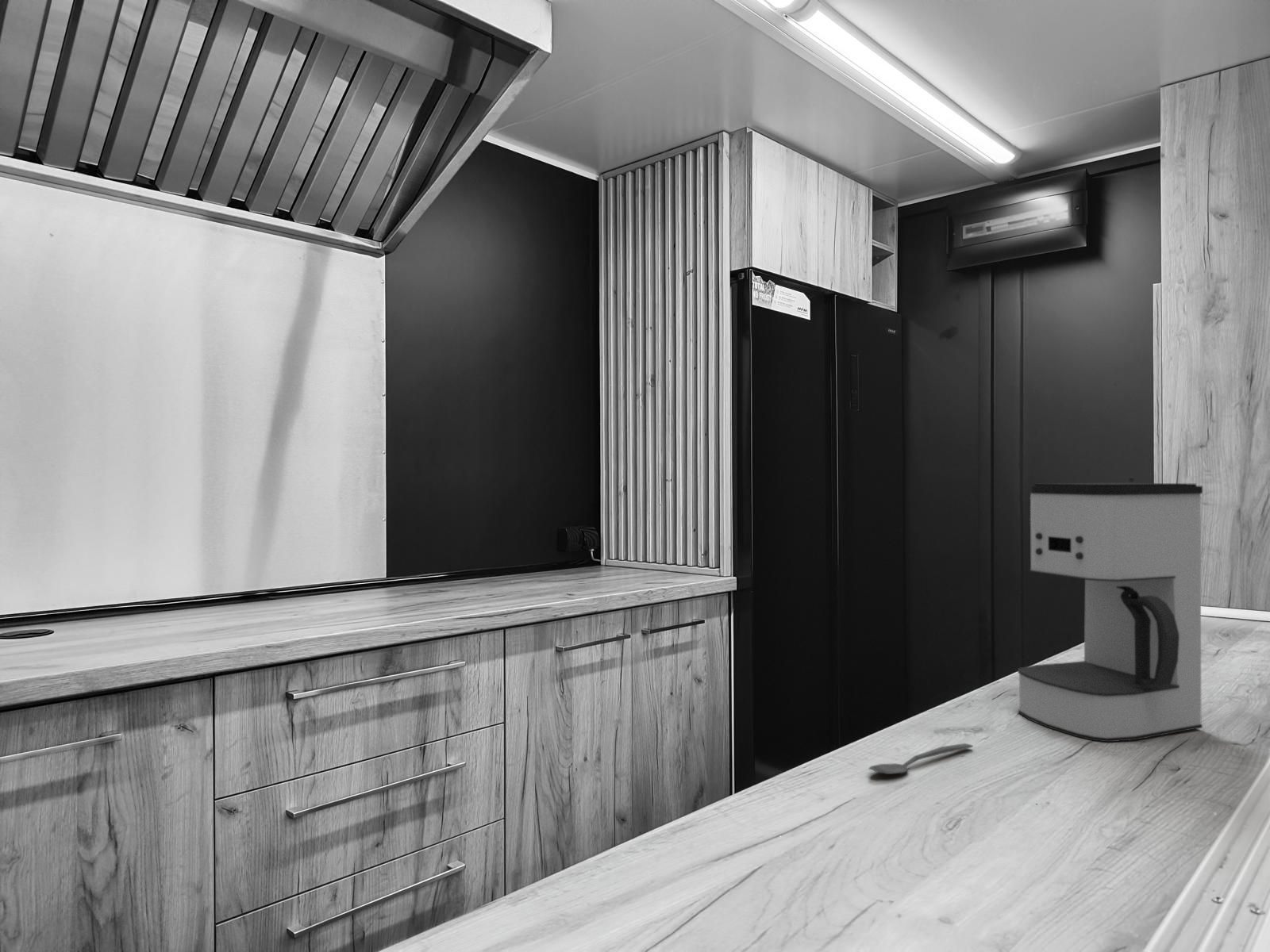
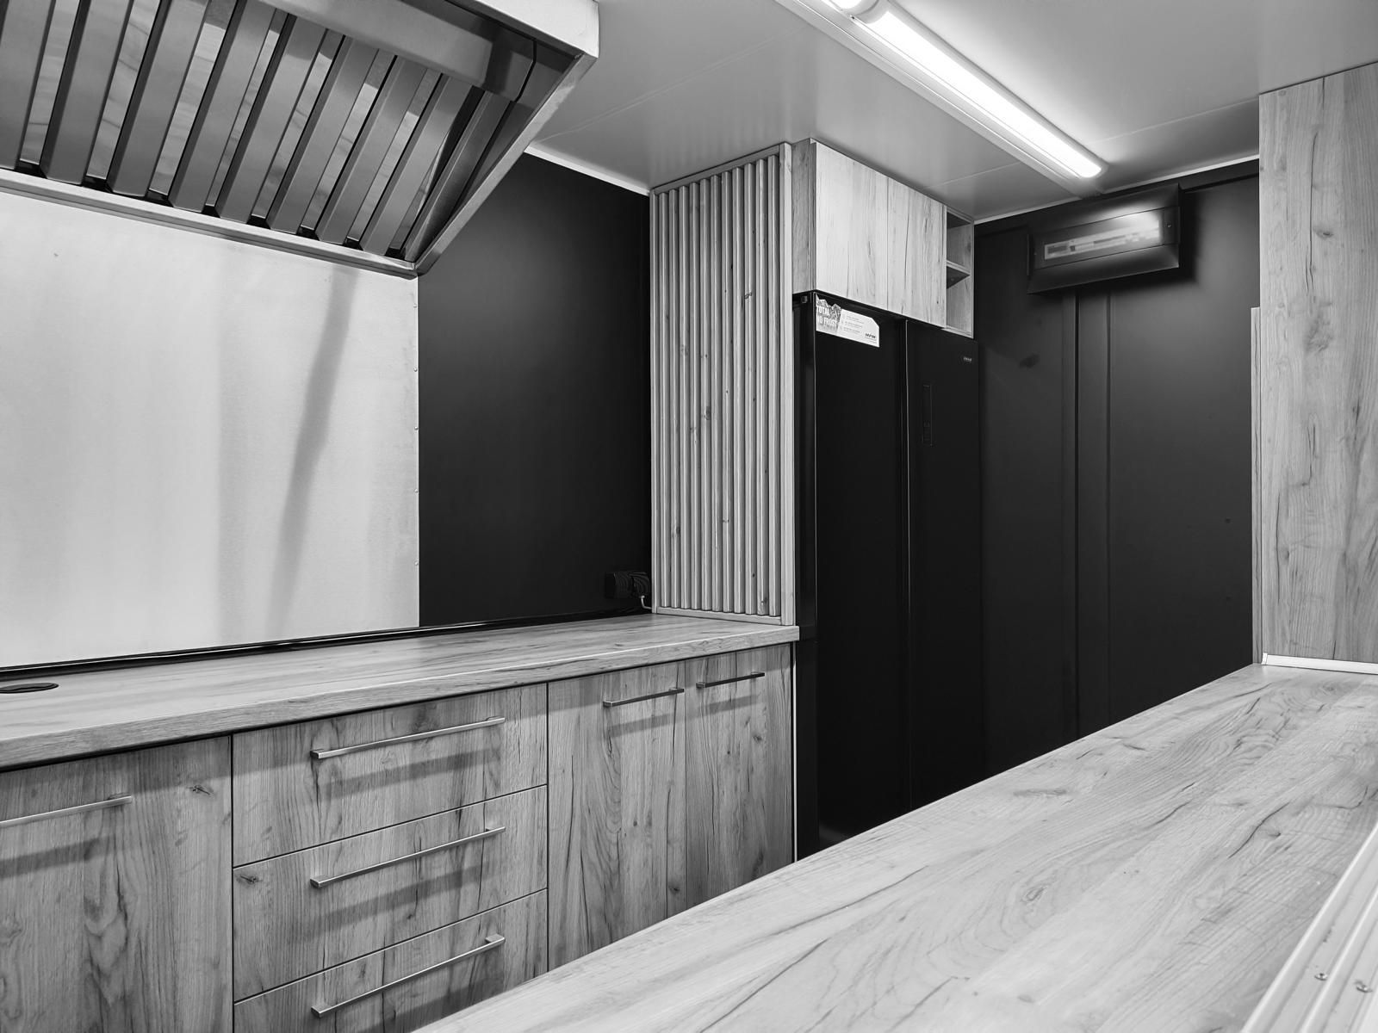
- coffee maker [1017,482,1203,743]
- spoon [868,743,974,775]
